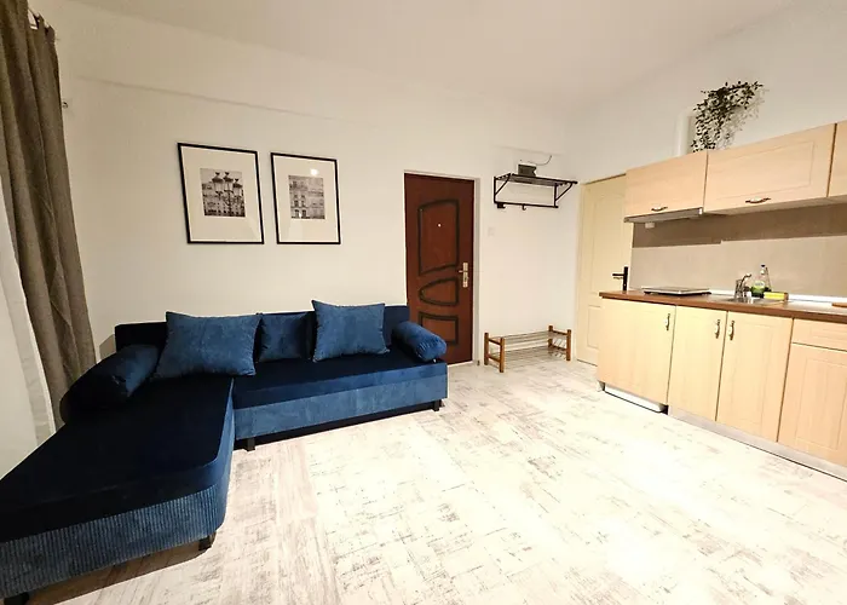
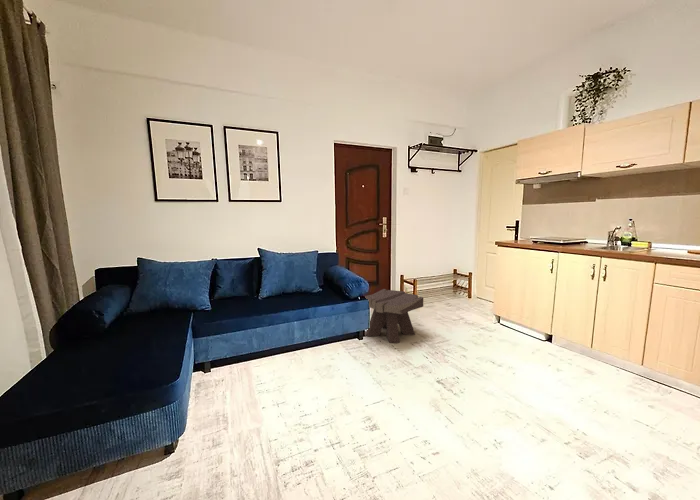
+ side table [364,288,424,344]
